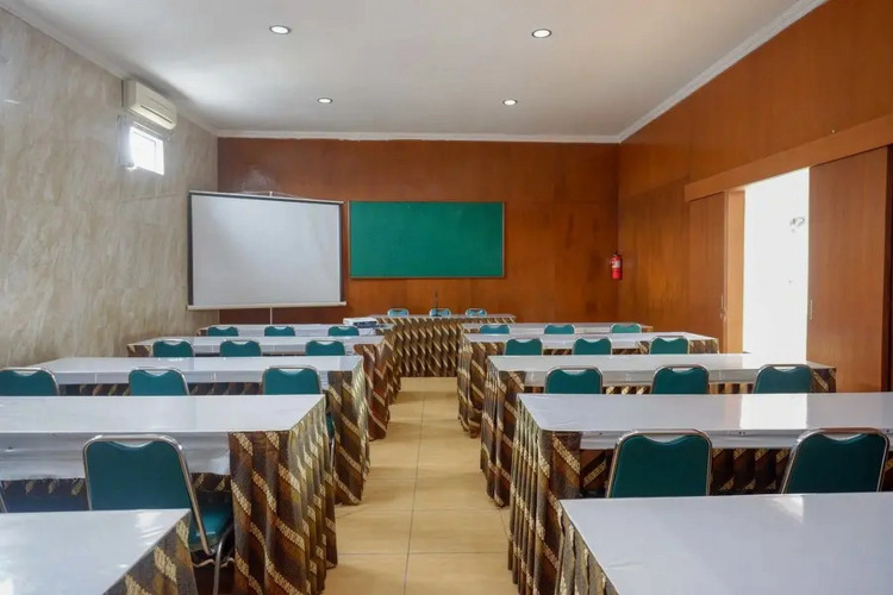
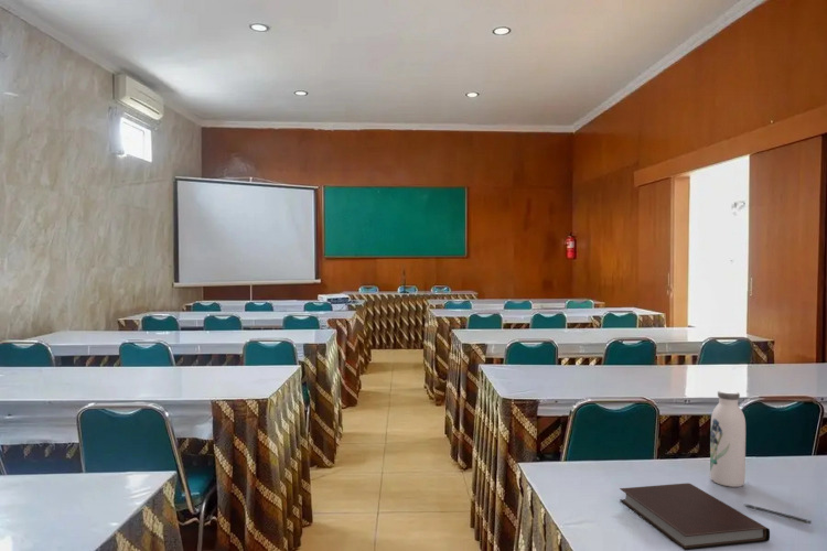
+ water bottle [709,389,747,488]
+ notebook [619,483,771,551]
+ pen [743,504,813,526]
